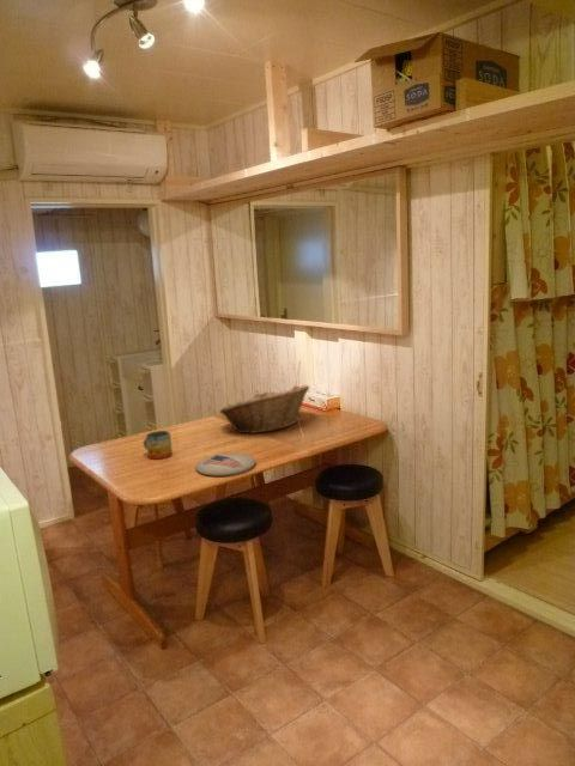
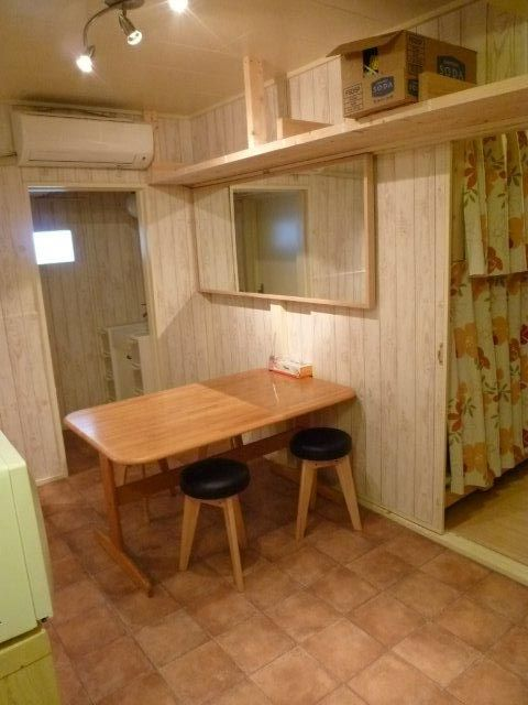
- plate [194,452,258,478]
- fruit basket [218,384,311,434]
- mug [143,430,174,460]
